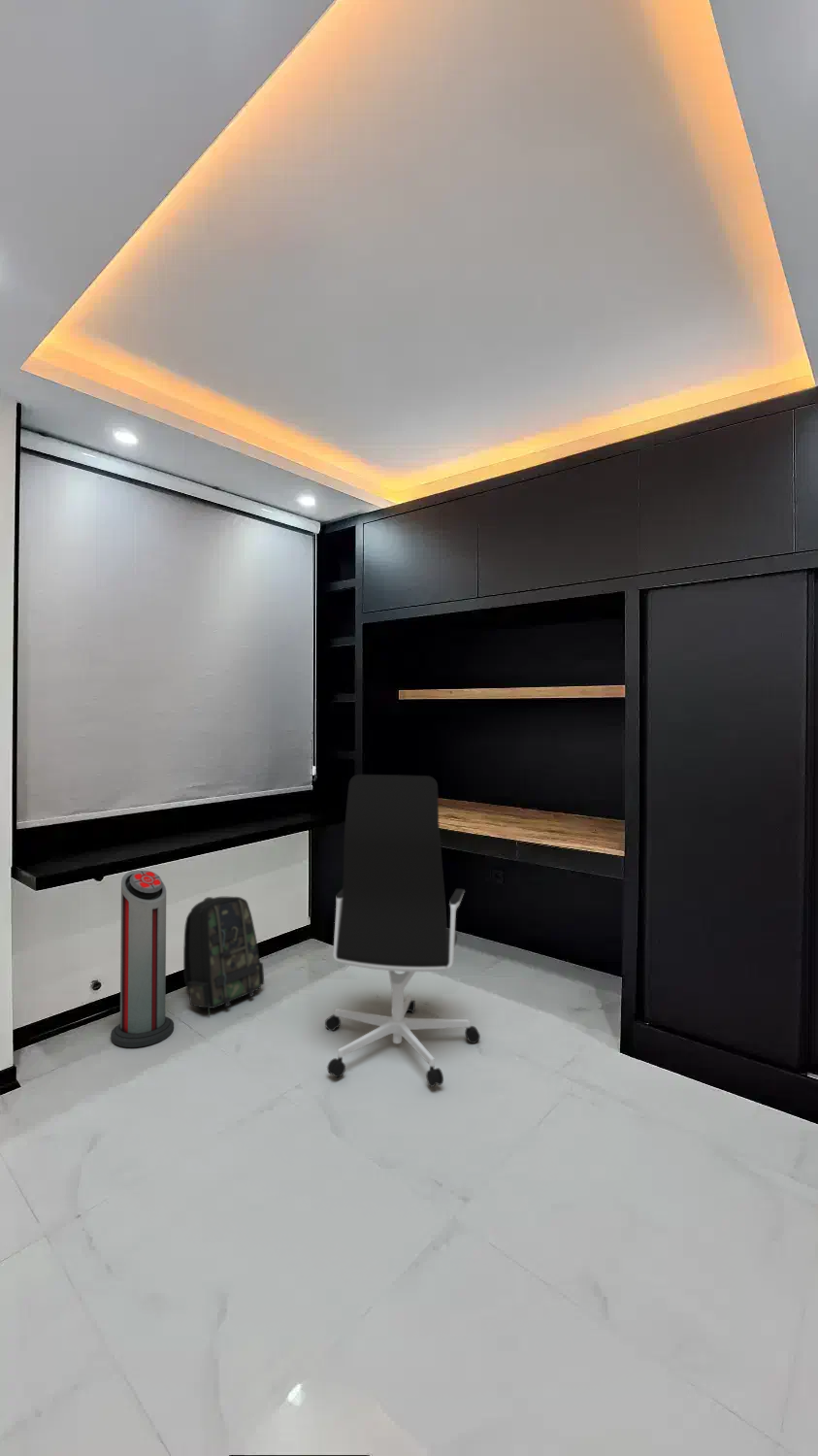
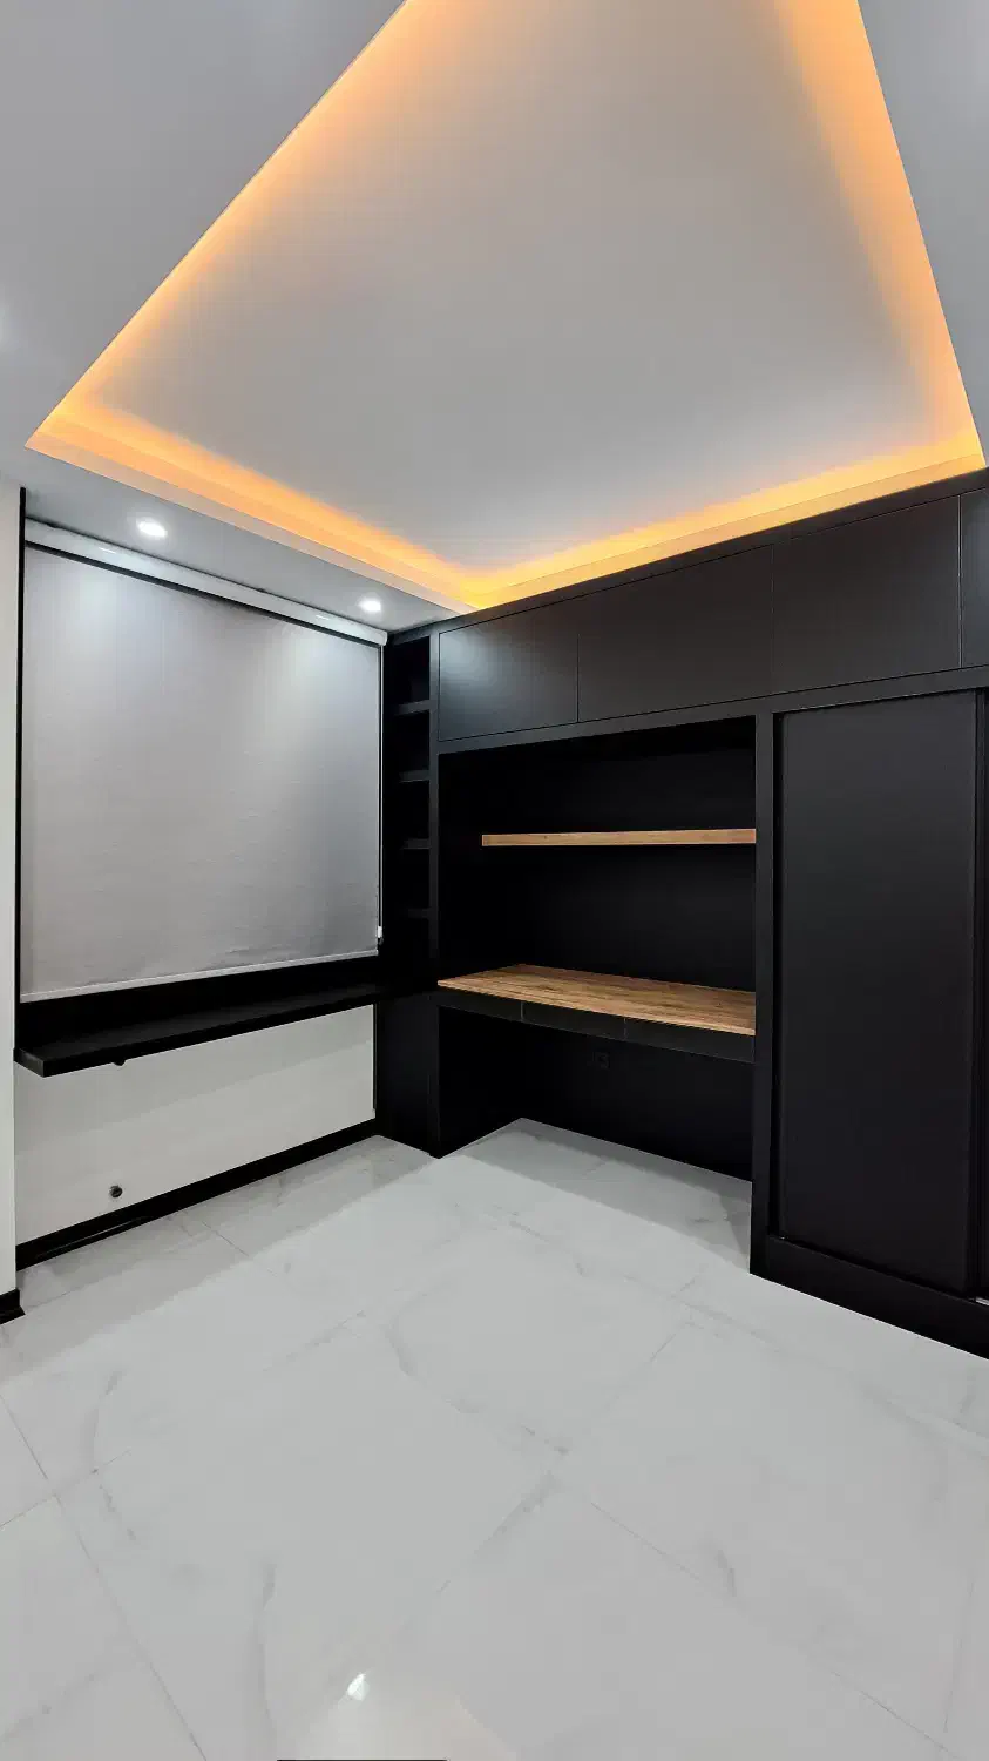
- office chair [324,774,481,1088]
- backpack [182,896,265,1016]
- air purifier [110,870,175,1048]
